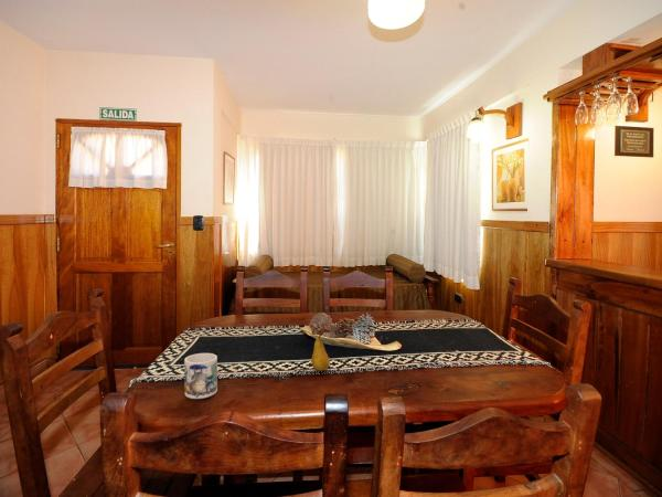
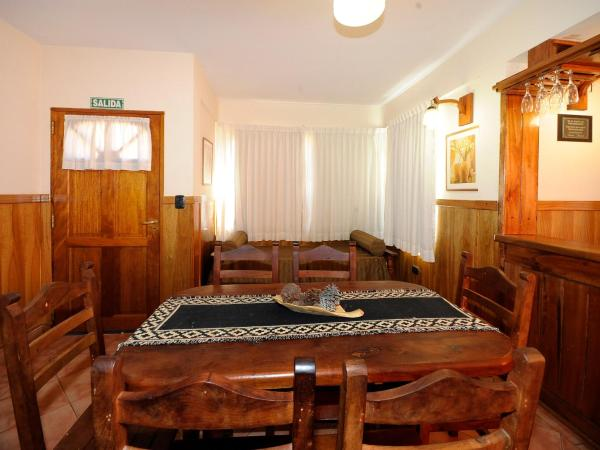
- mug [183,352,218,400]
- fruit [310,331,331,371]
